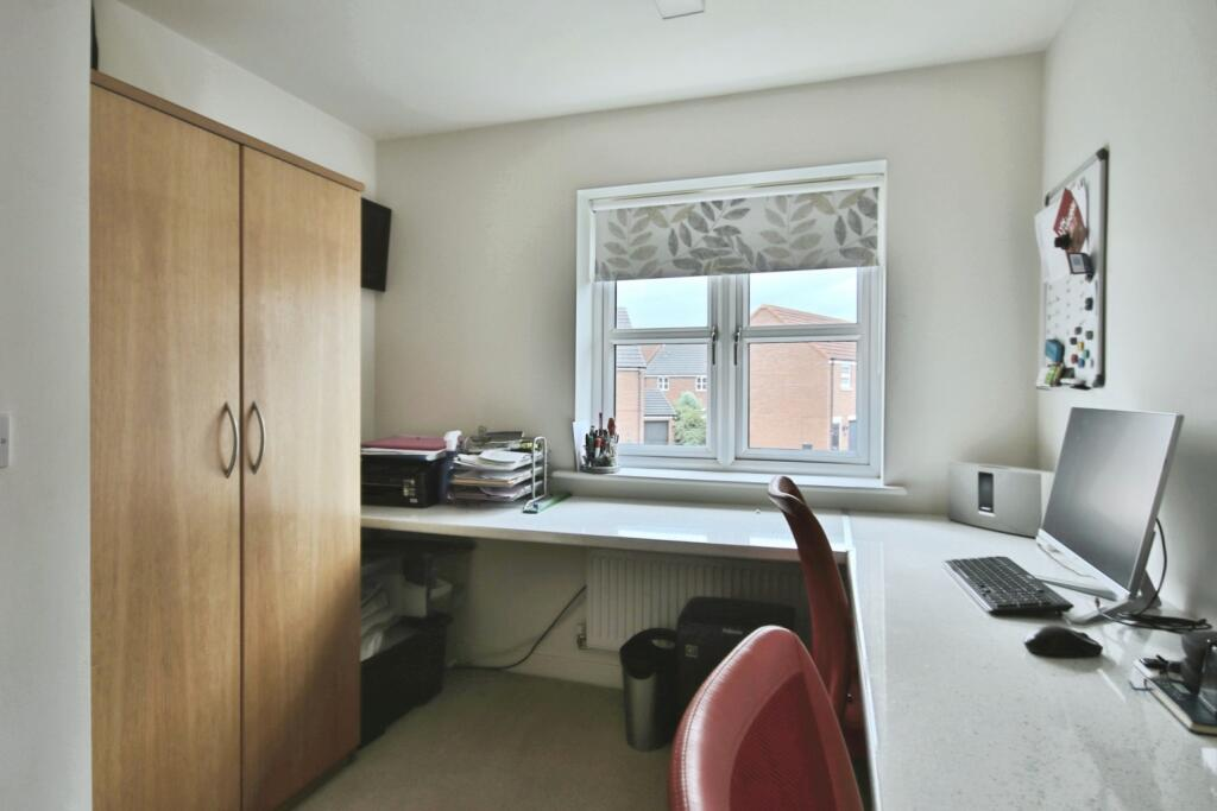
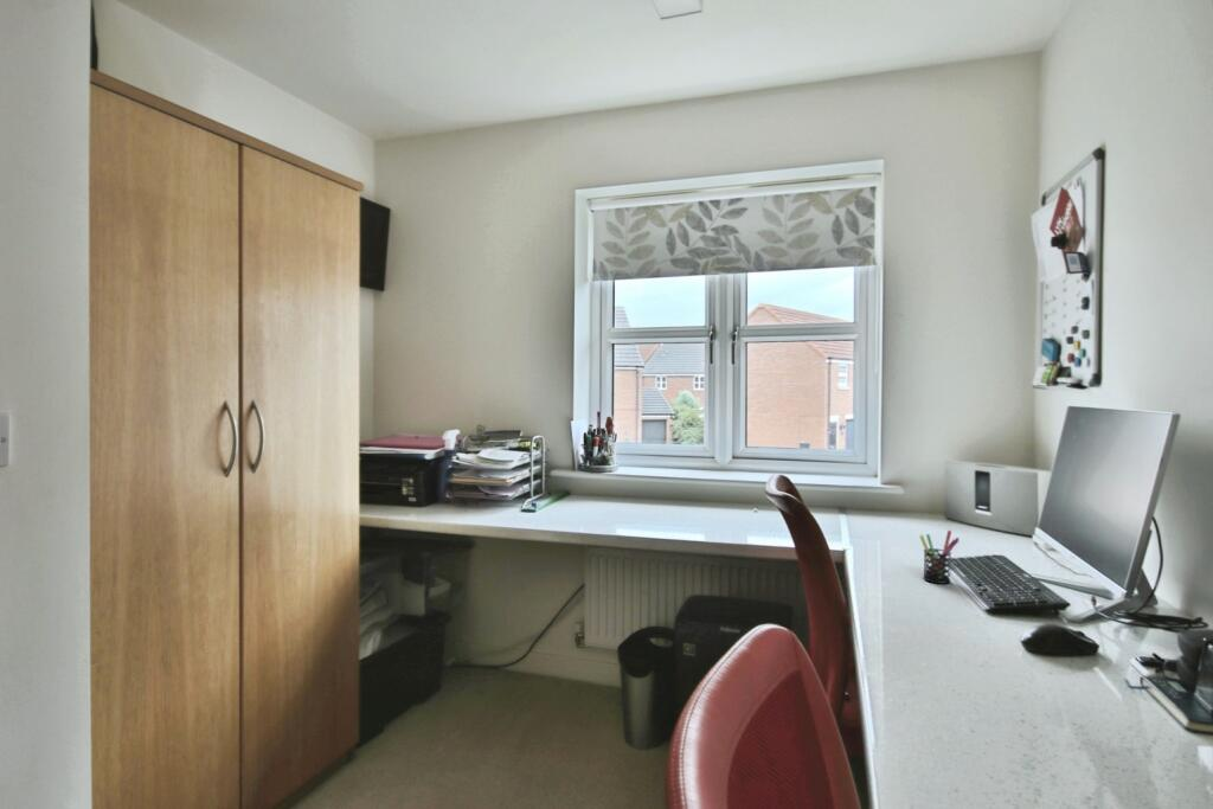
+ pen holder [918,529,961,585]
